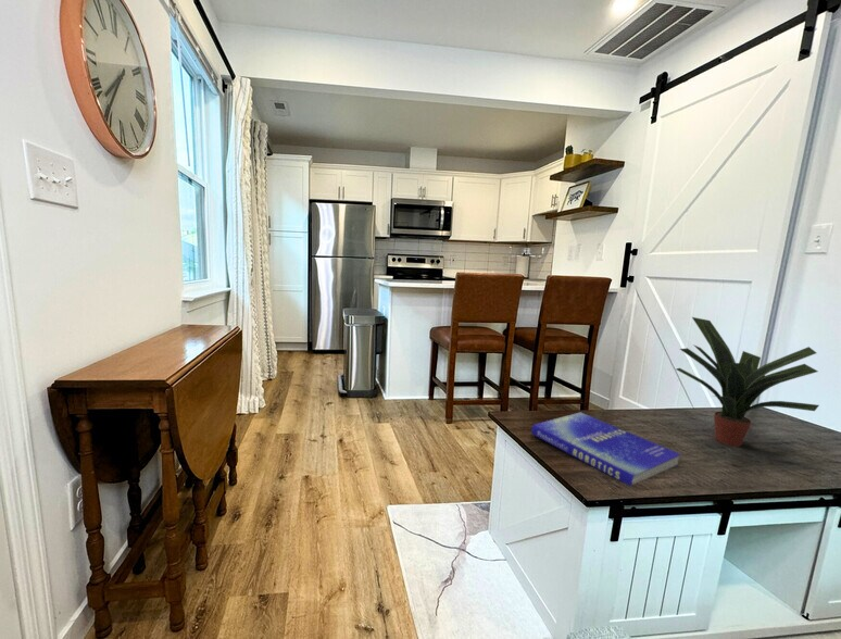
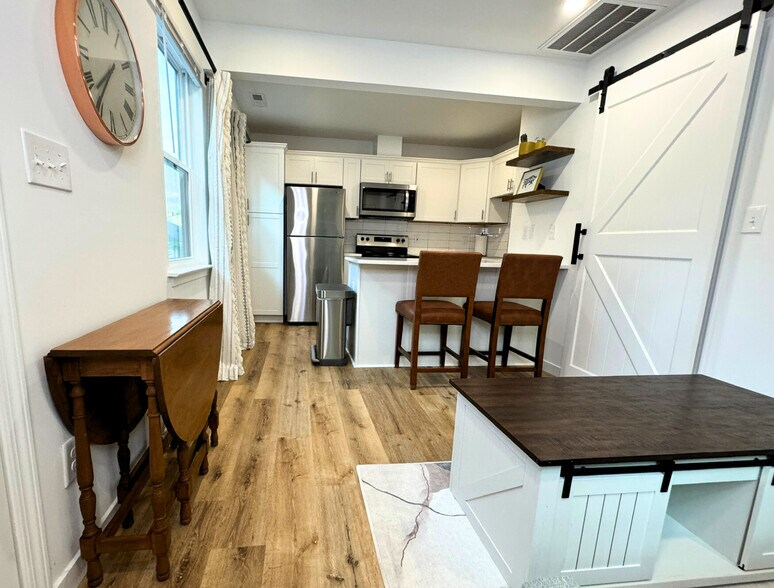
- potted plant [675,316,820,448]
- book [530,412,682,487]
